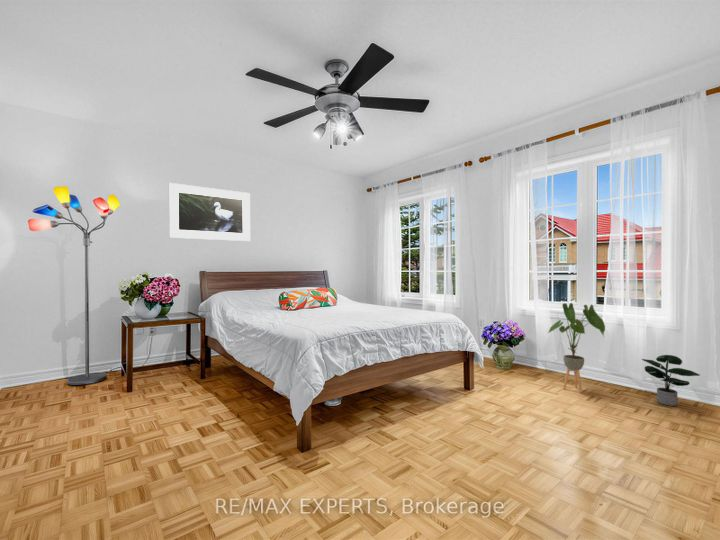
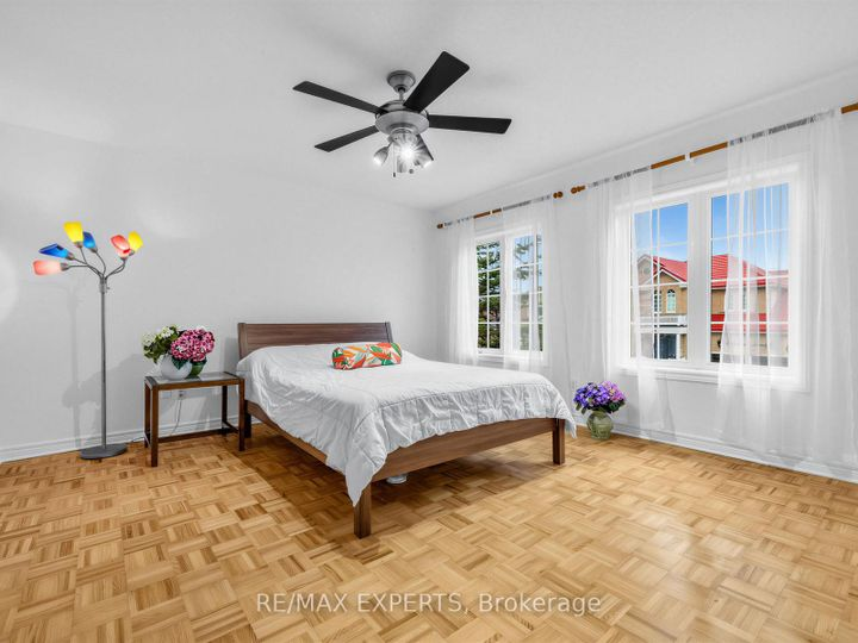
- house plant [547,302,606,394]
- potted plant [641,354,701,407]
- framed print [168,182,251,242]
